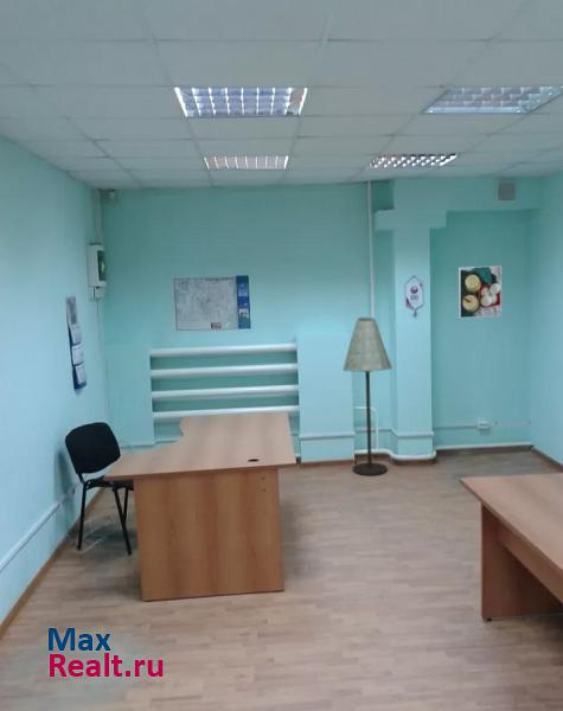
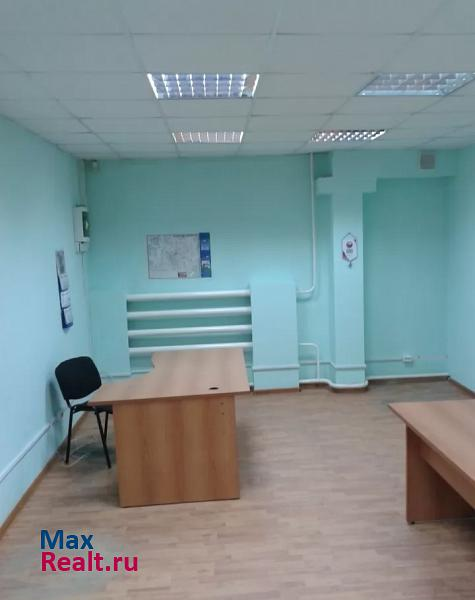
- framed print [458,264,503,319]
- floor lamp [341,316,394,476]
